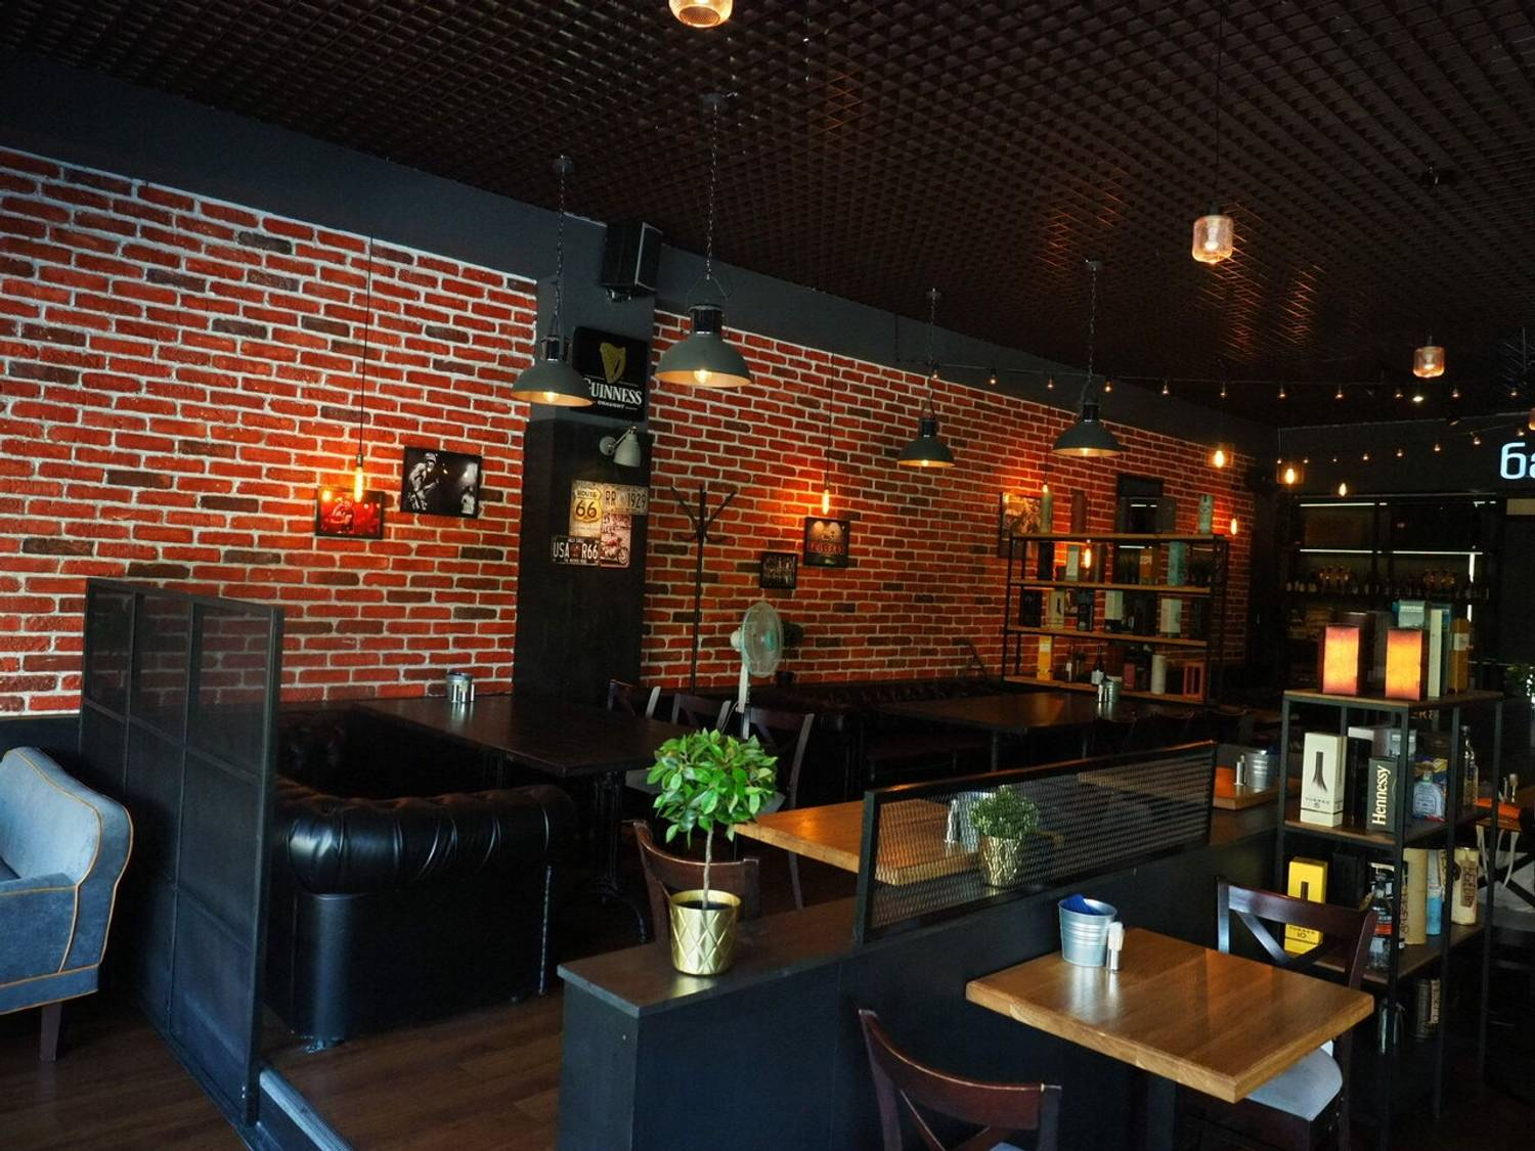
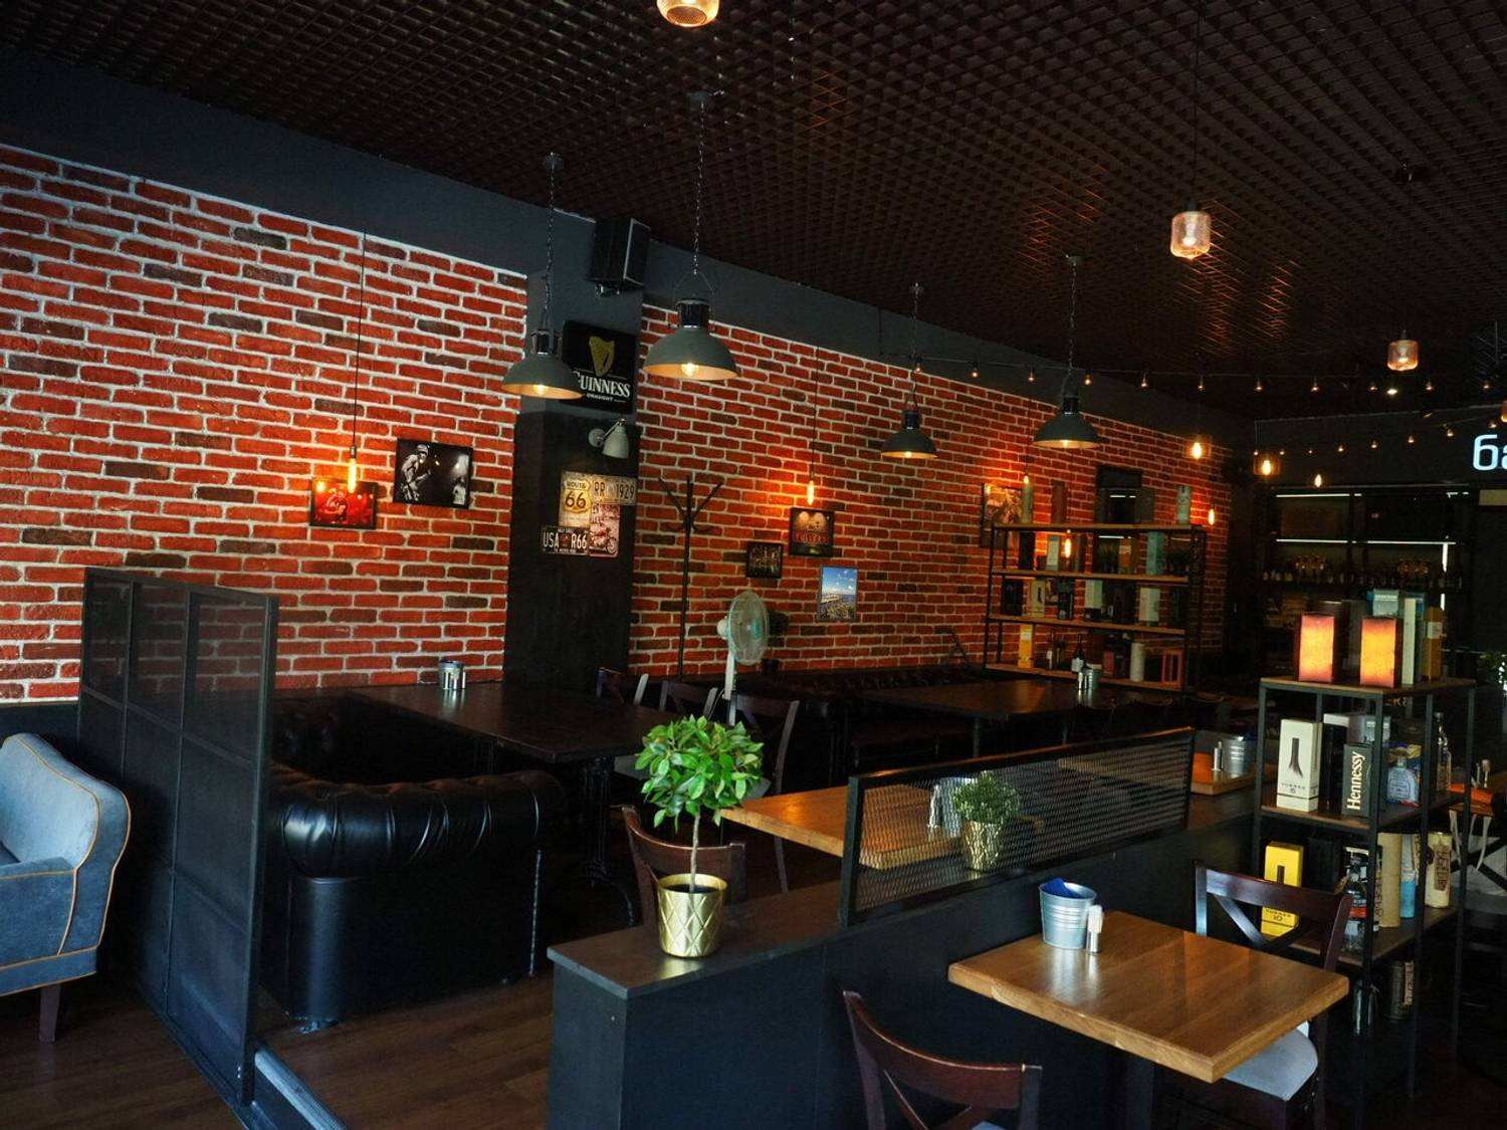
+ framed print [815,564,860,622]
